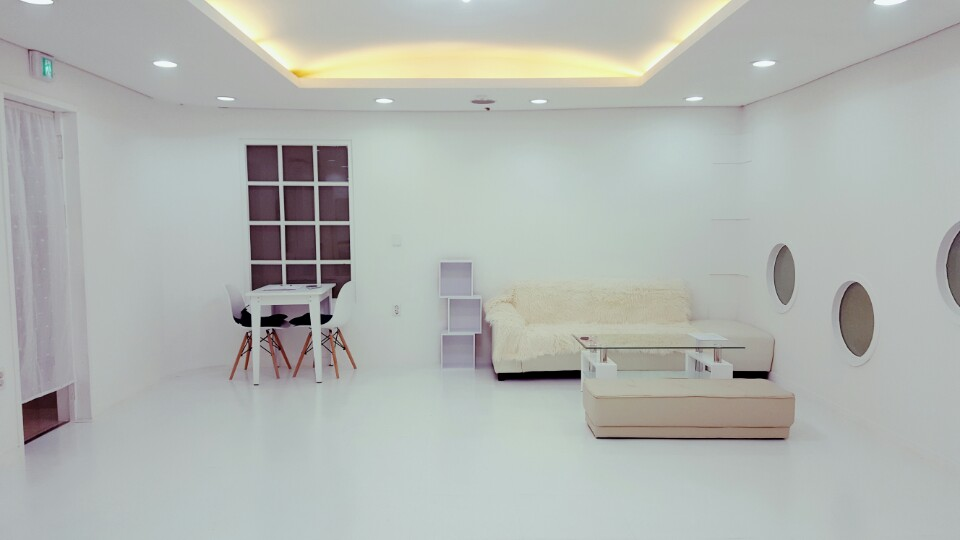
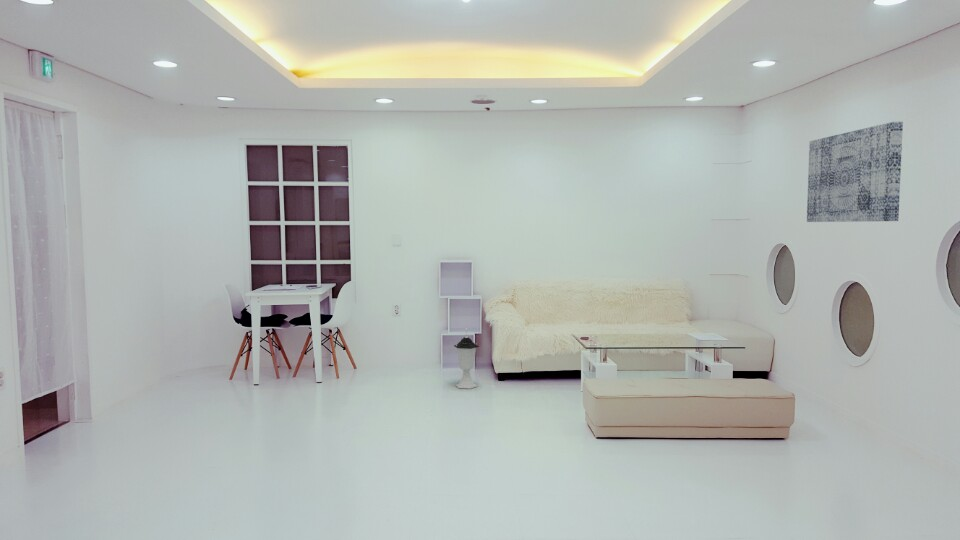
+ wall art [806,121,904,223]
+ lantern [453,327,480,390]
